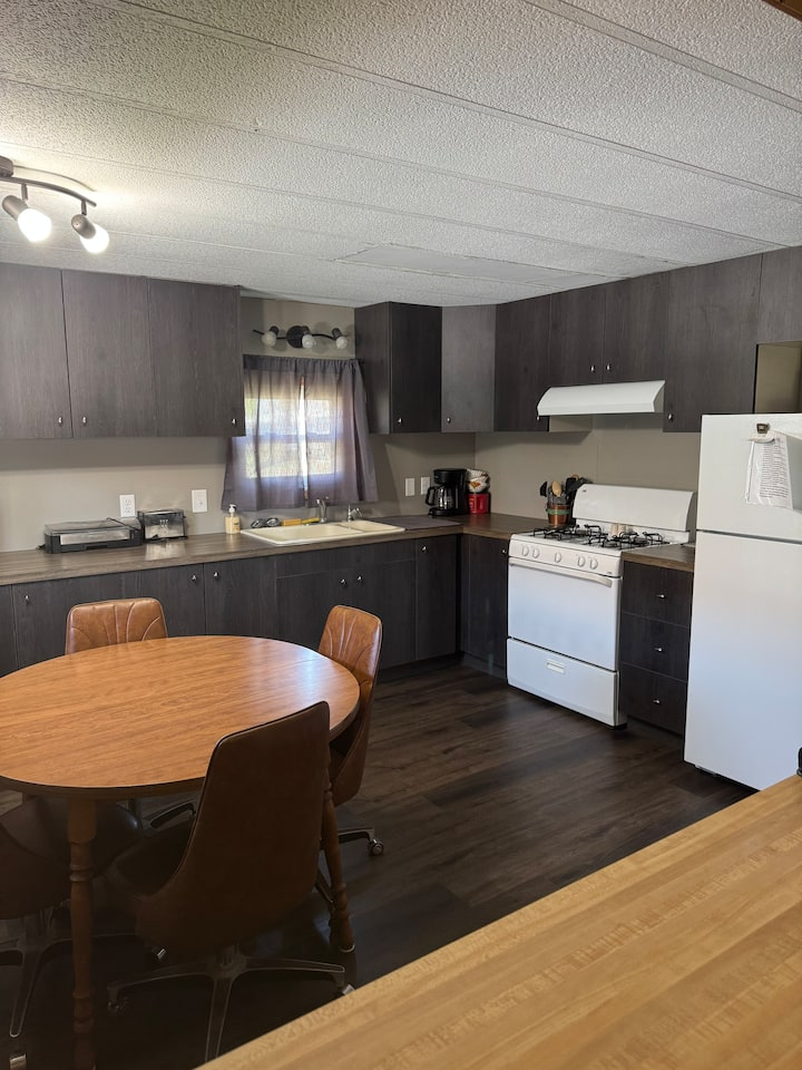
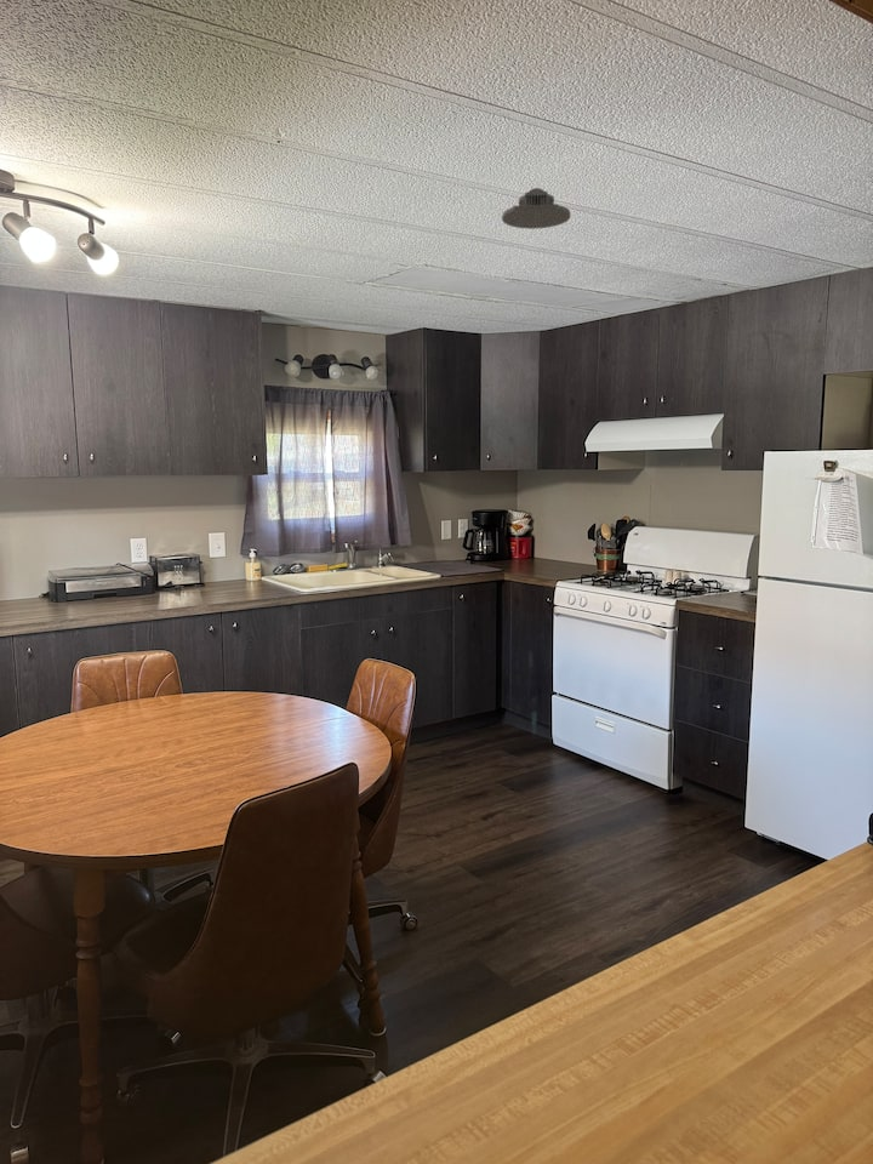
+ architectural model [501,187,571,230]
